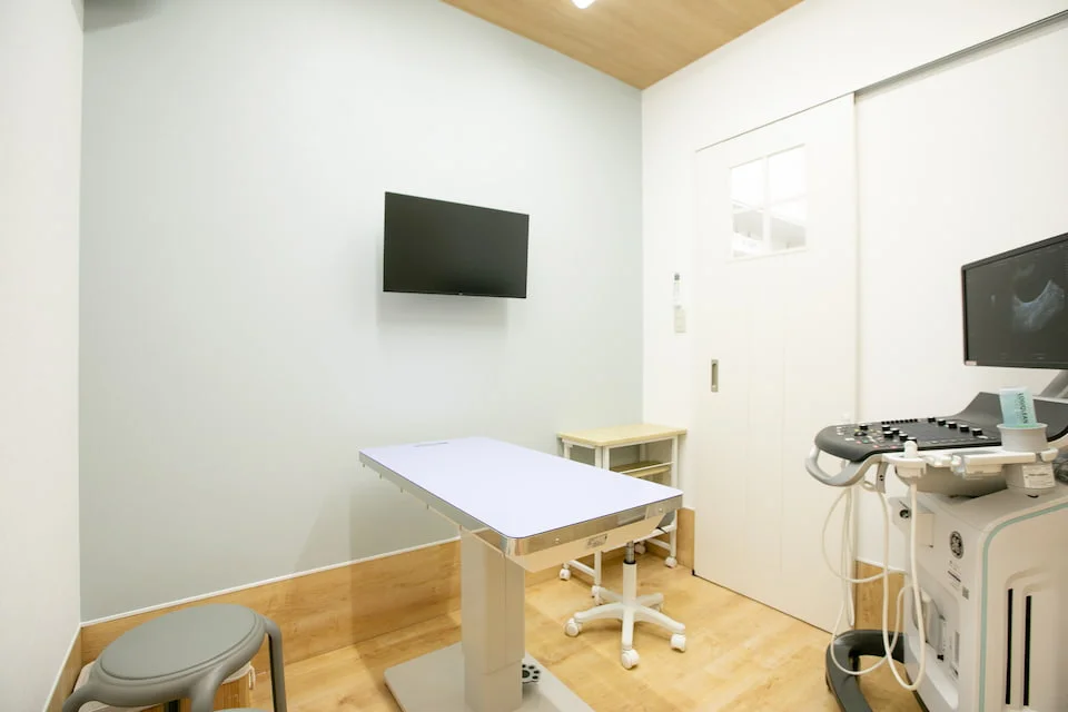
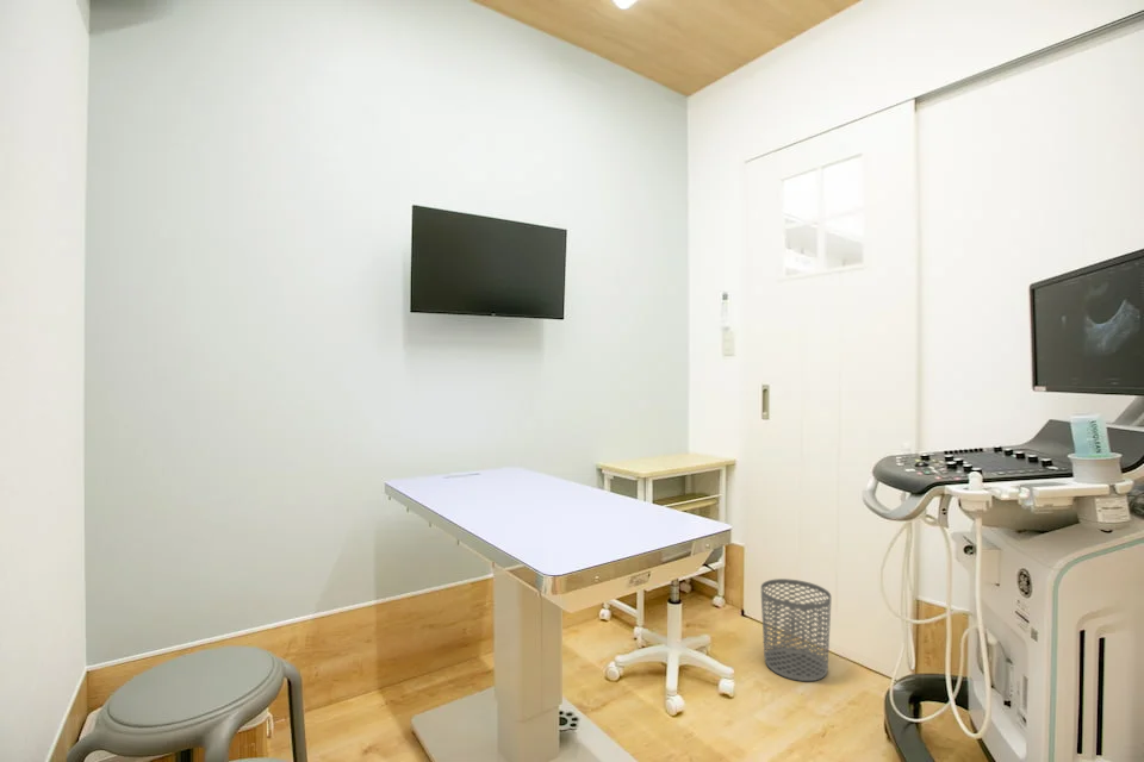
+ waste bin [760,577,833,682]
